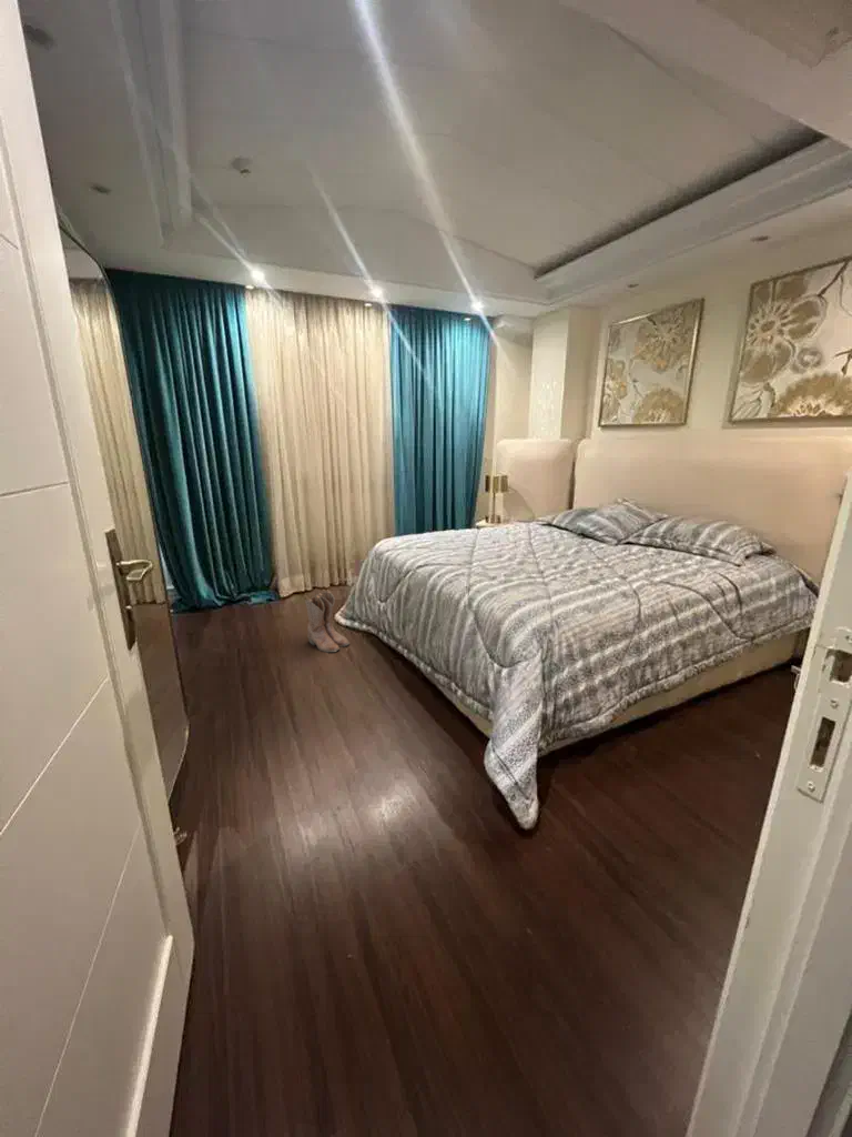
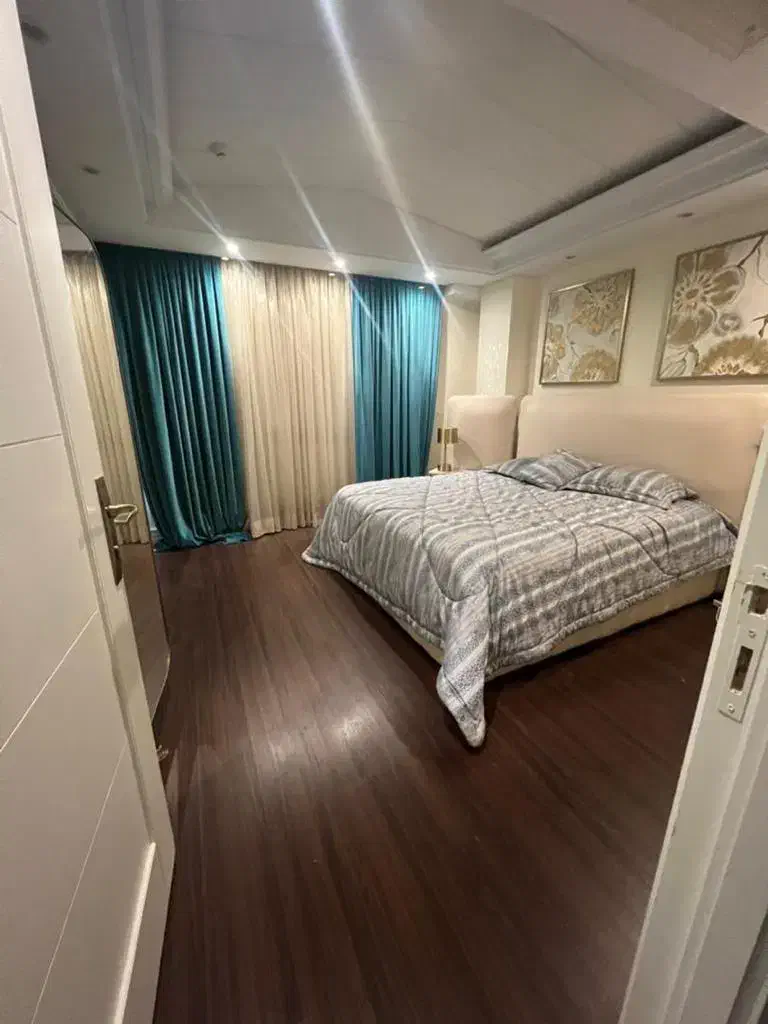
- boots [304,590,351,654]
